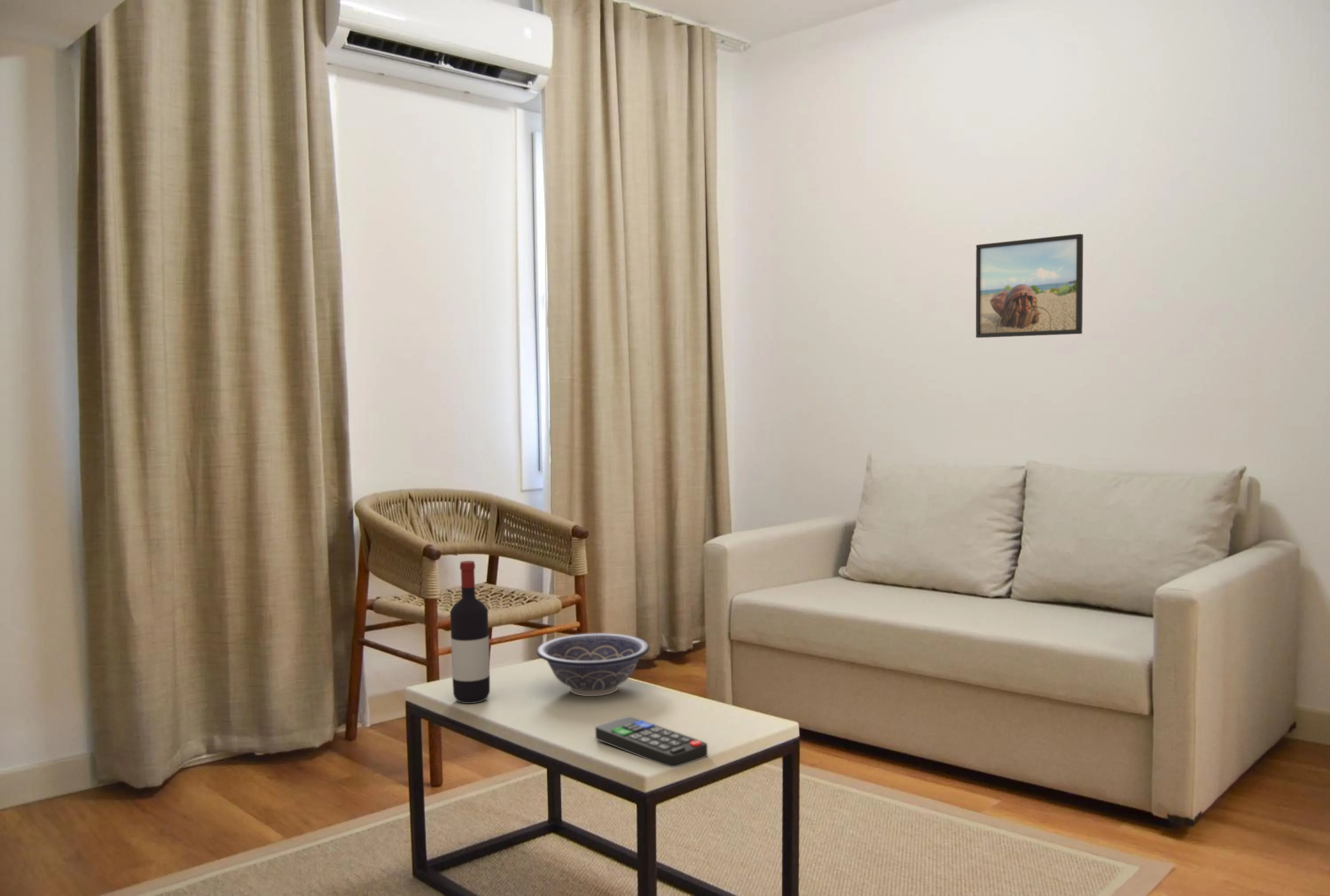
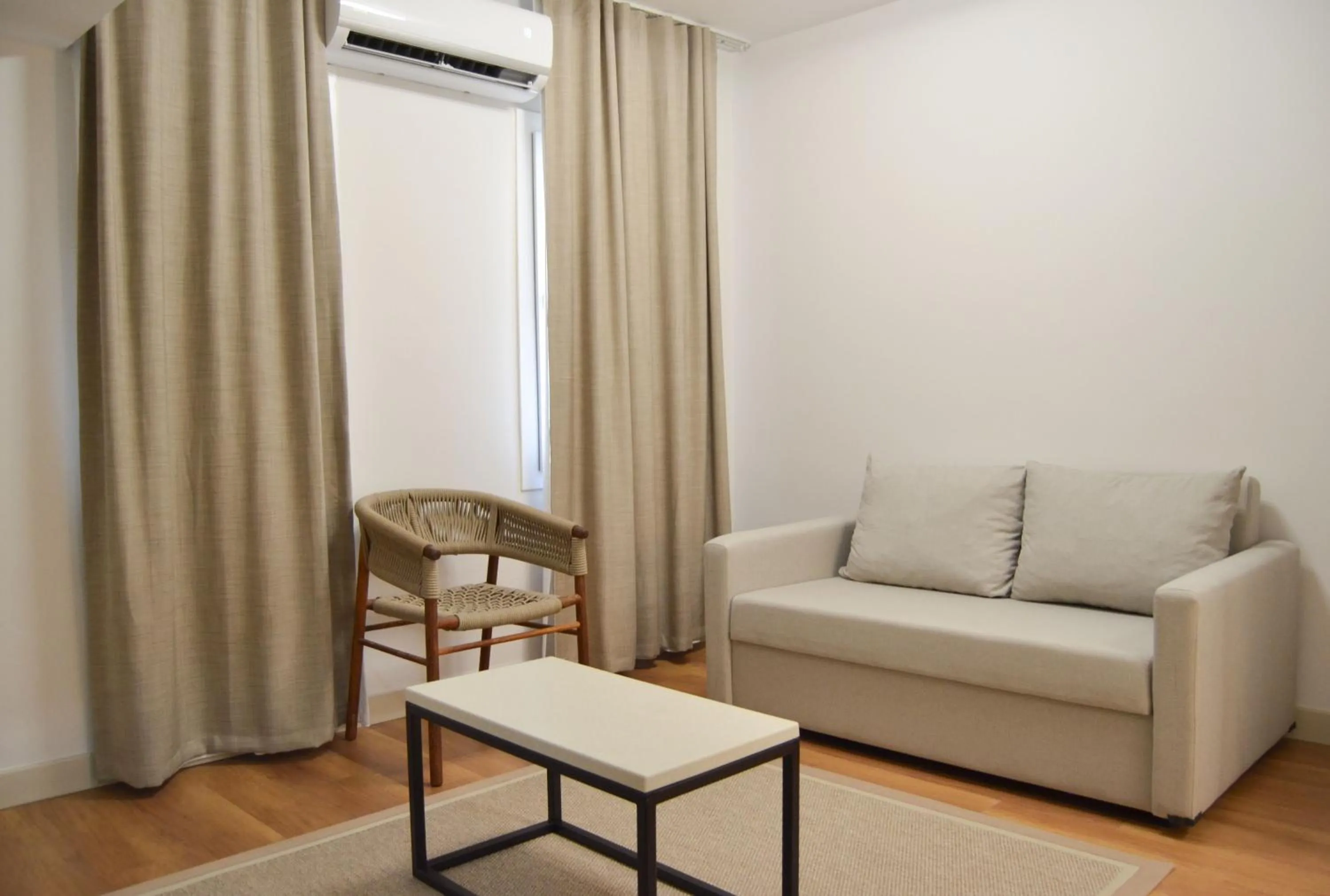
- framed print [975,234,1084,338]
- wine bottle [450,560,490,704]
- remote control [595,716,708,767]
- decorative bowl [536,633,650,697]
